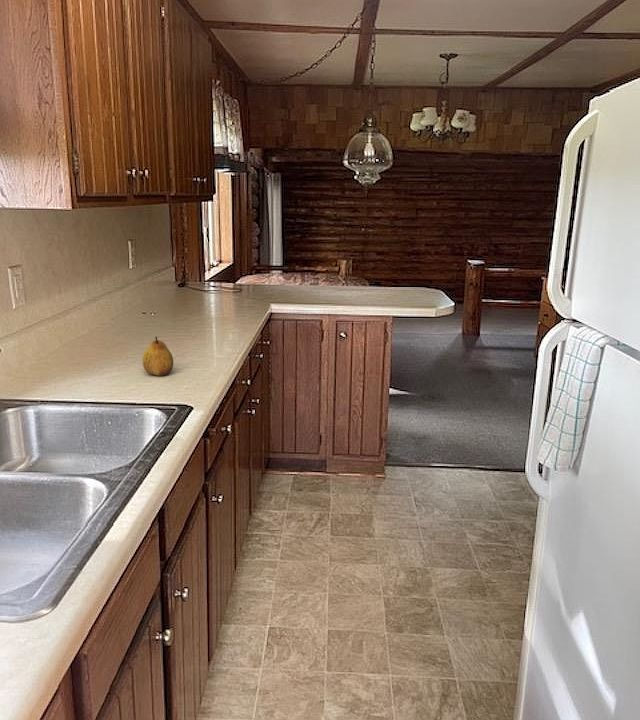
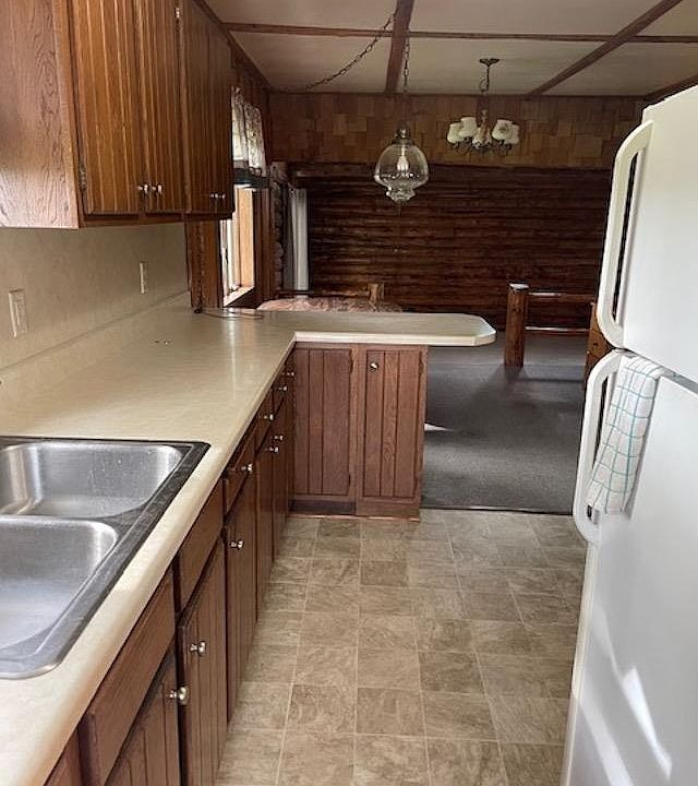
- fruit [142,336,174,377]
